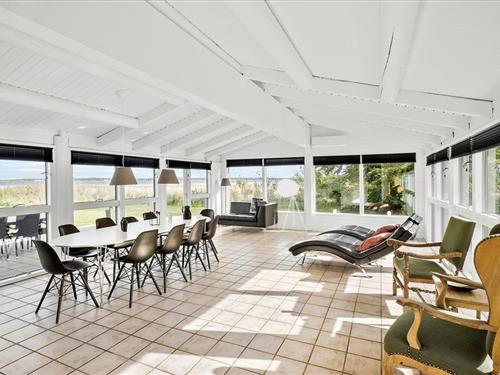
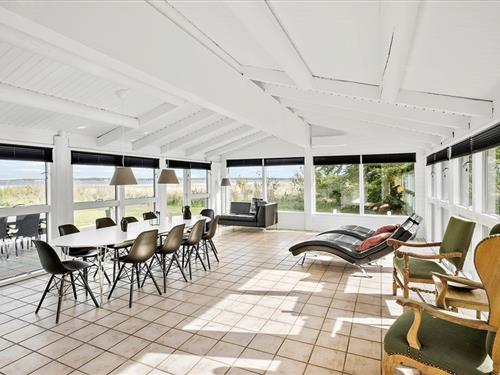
- floor lamp [277,178,308,234]
